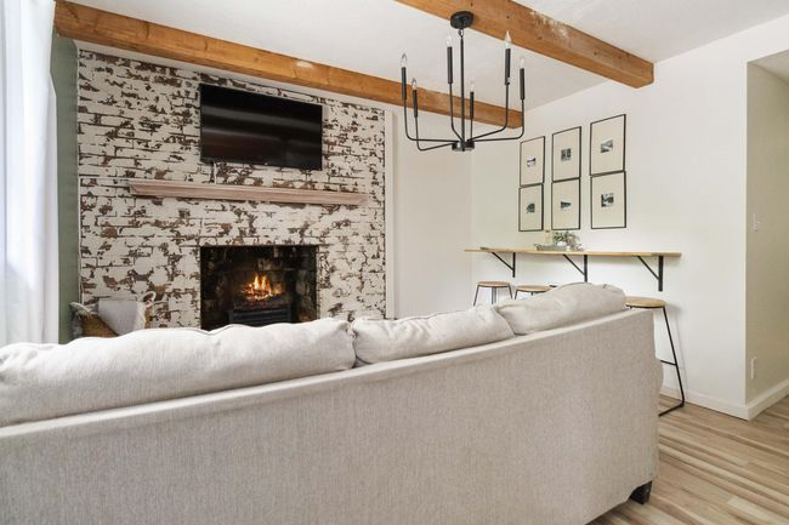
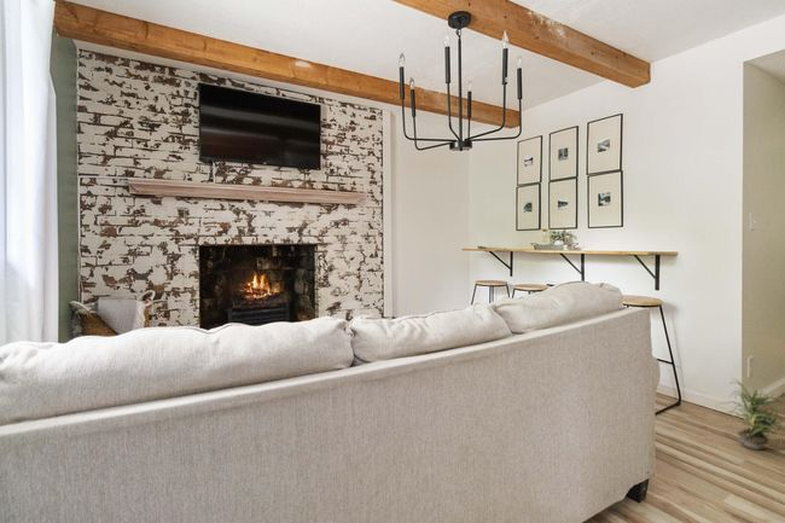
+ potted plant [715,378,785,451]
